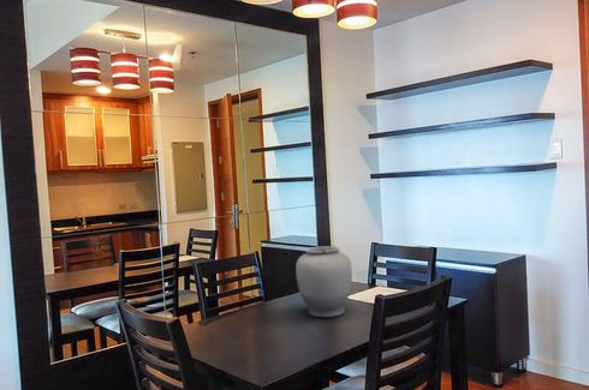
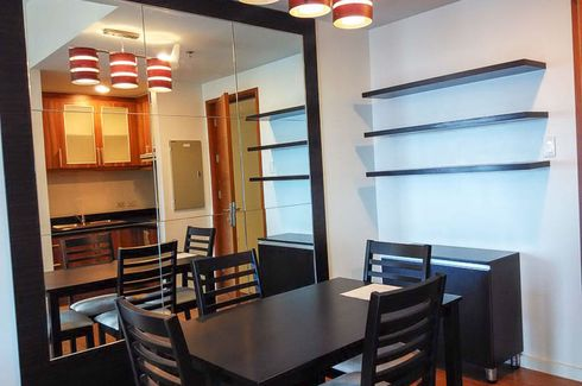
- vase [294,245,353,318]
